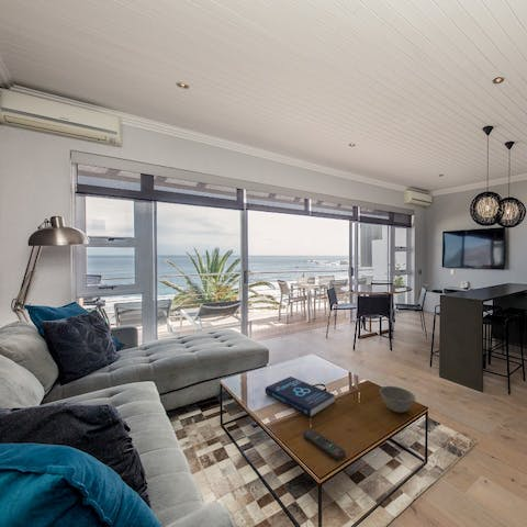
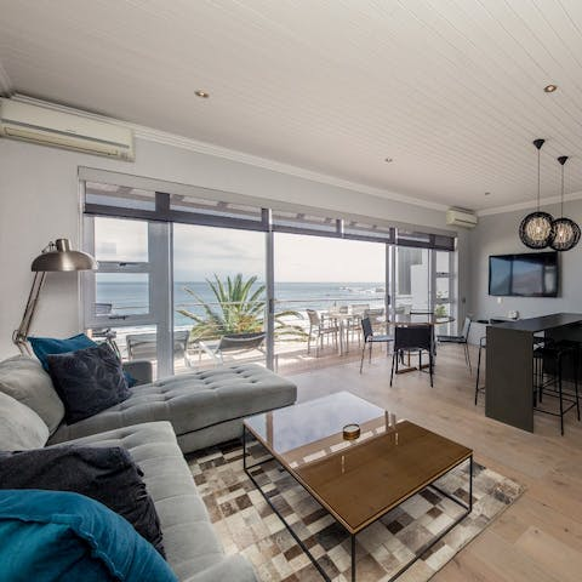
- book [265,375,336,418]
- remote control [302,428,347,461]
- bowl [379,385,416,414]
